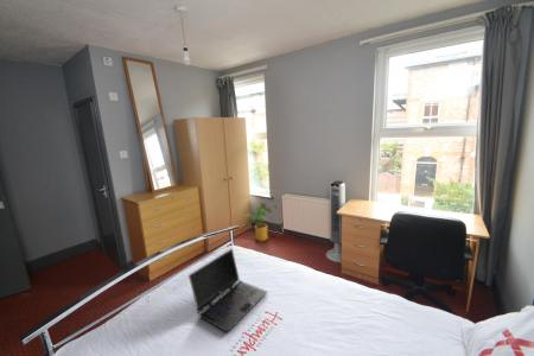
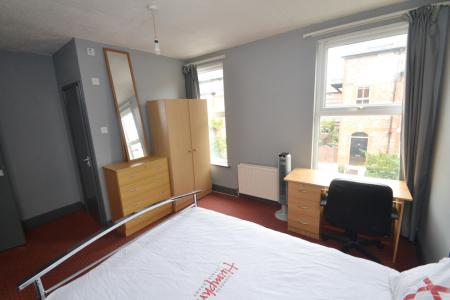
- laptop computer [187,247,268,333]
- house plant [243,202,280,242]
